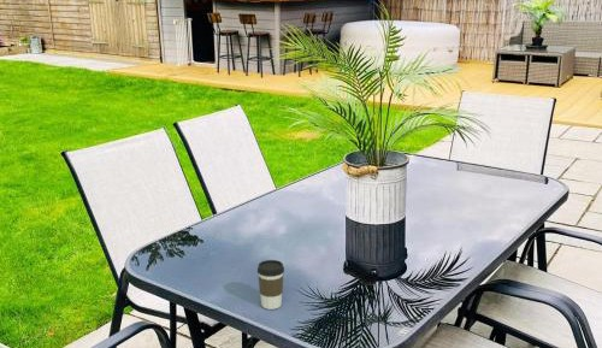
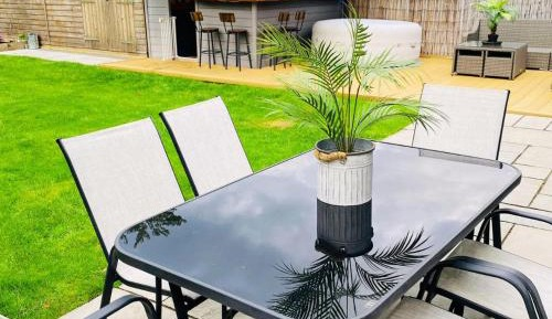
- coffee cup [256,259,285,311]
